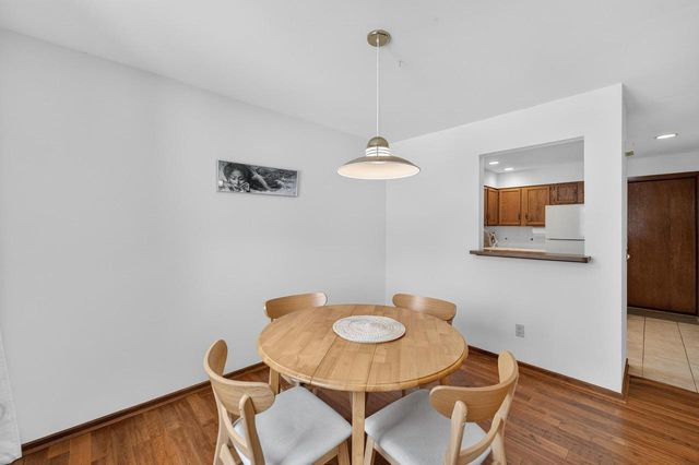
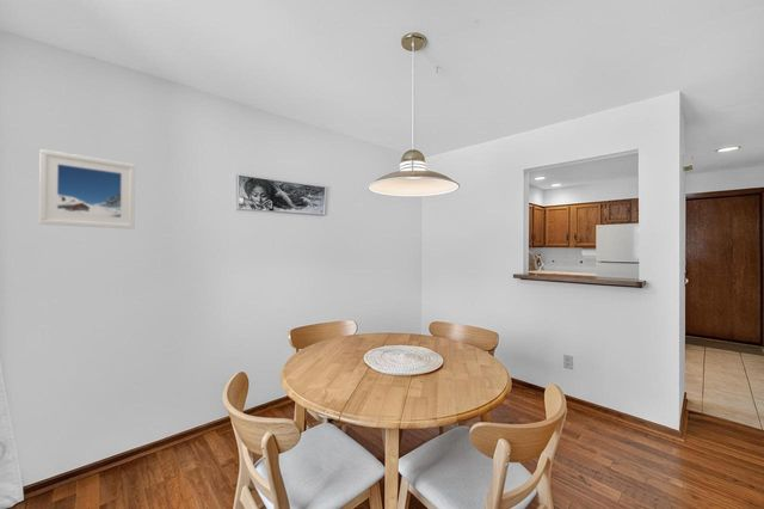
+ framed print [38,148,136,231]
